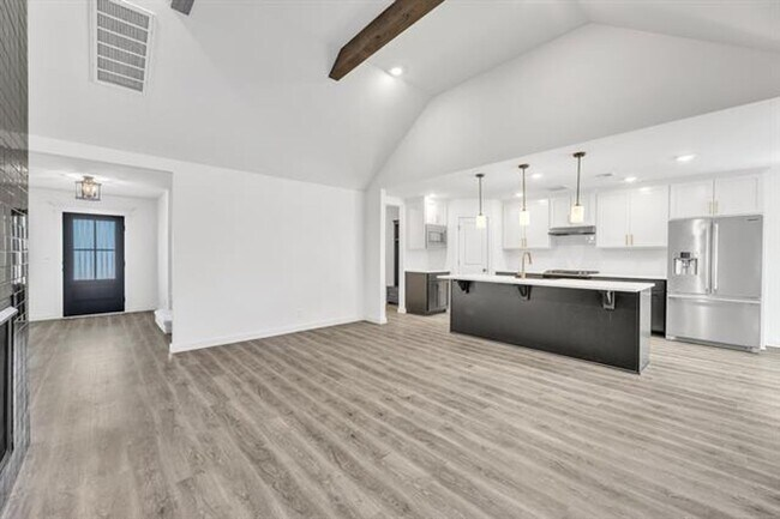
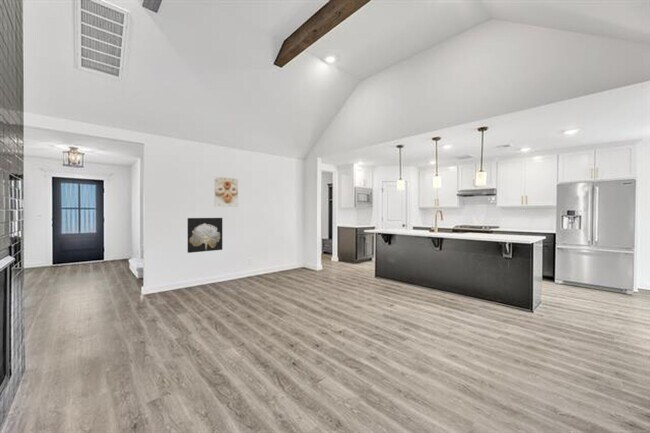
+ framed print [213,176,239,208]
+ wall art [187,217,223,254]
